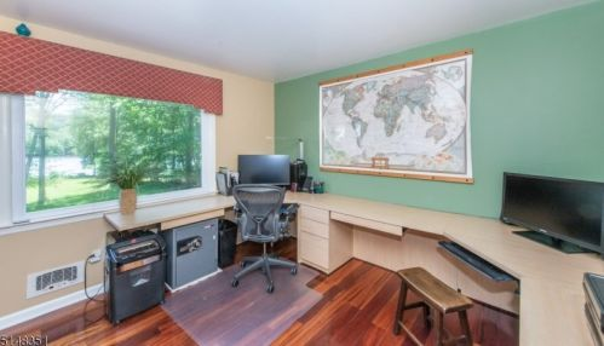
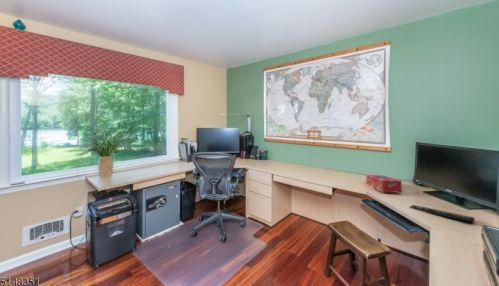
+ tissue box [365,174,403,194]
+ remote control [409,204,476,224]
